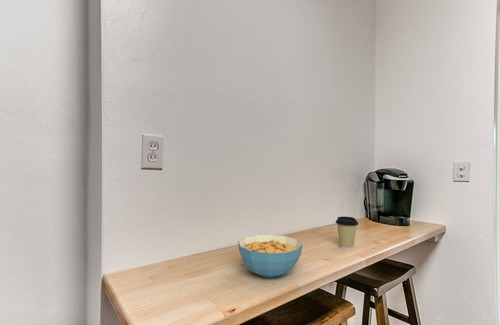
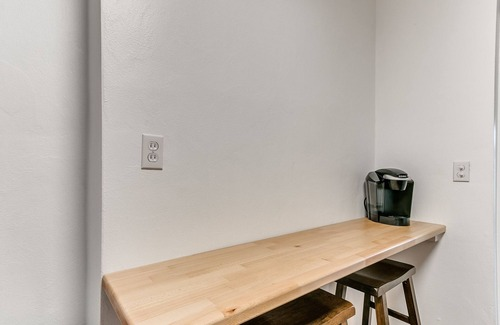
- coffee cup [335,215,359,250]
- cereal bowl [237,234,303,278]
